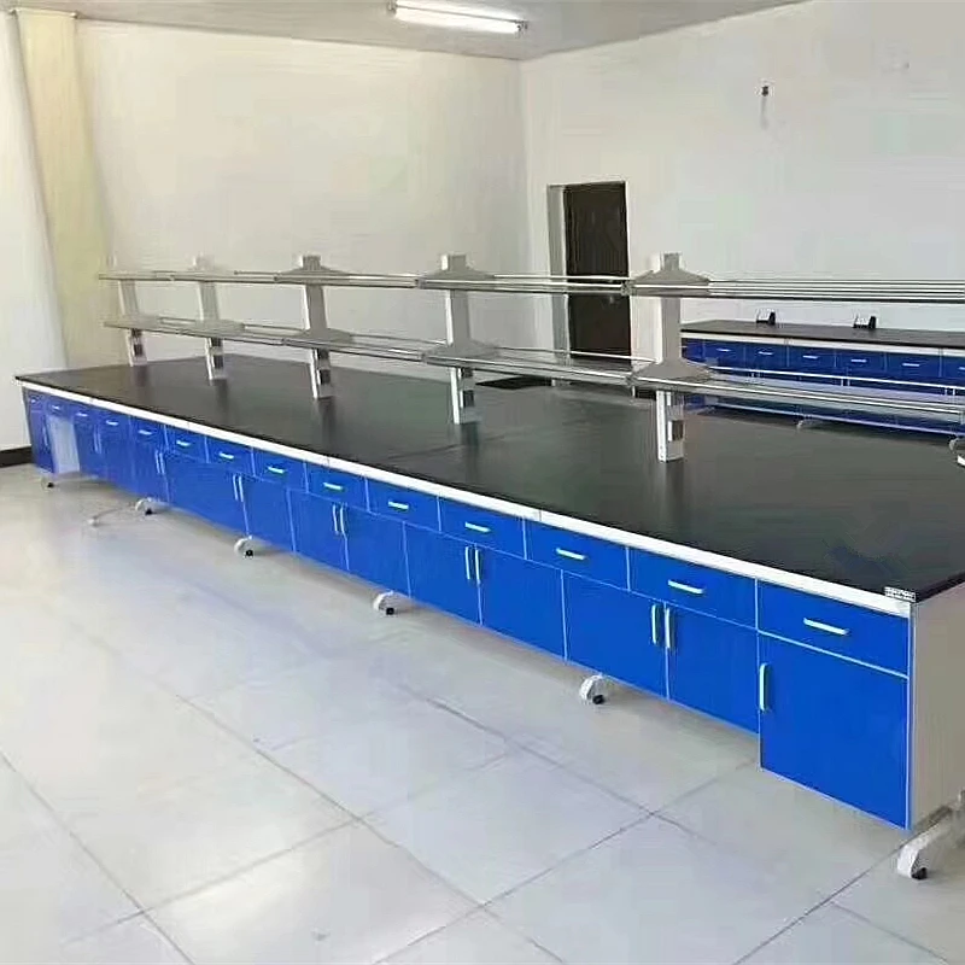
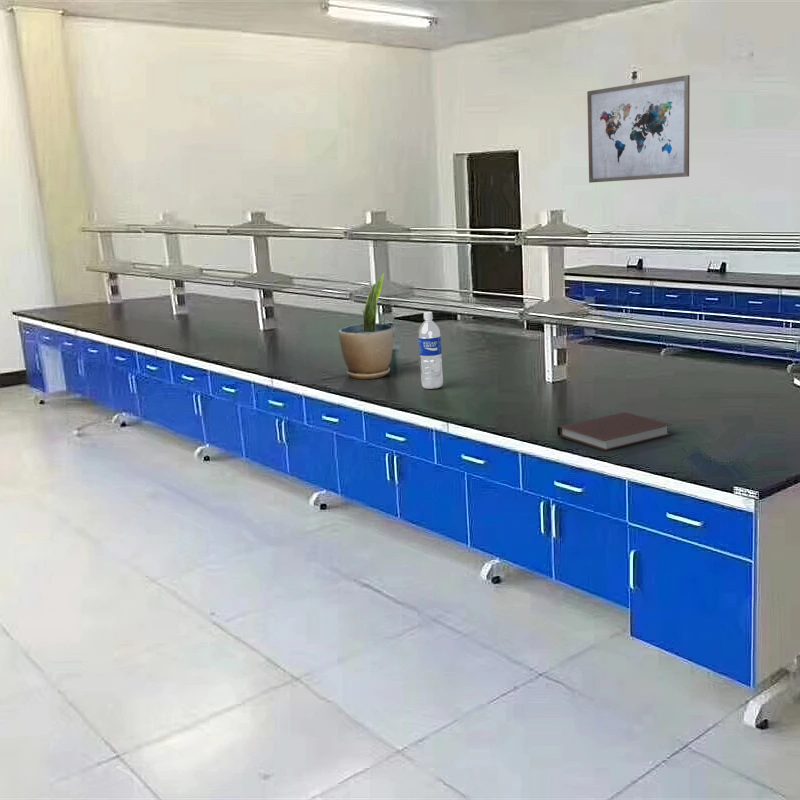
+ potted plant [338,272,394,380]
+ notebook [556,411,674,452]
+ wall art [586,74,691,184]
+ water bottle [417,311,444,390]
